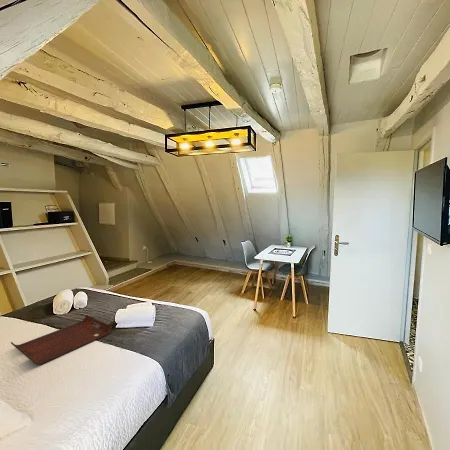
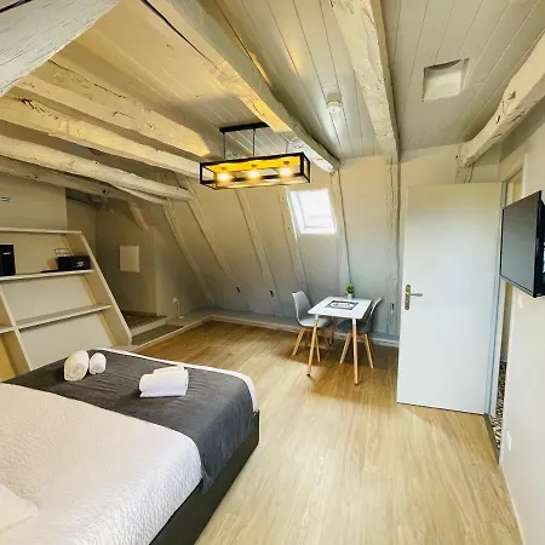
- serving tray [10,314,113,366]
